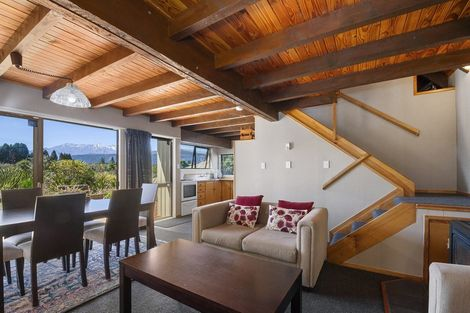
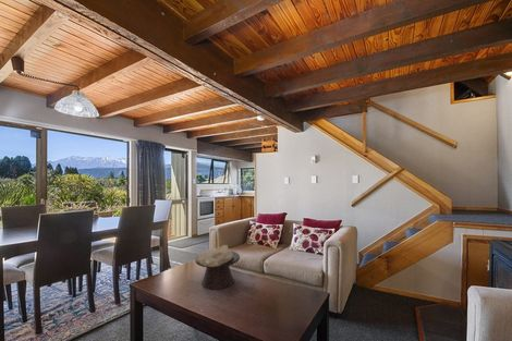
+ decorative bowl [194,244,241,291]
